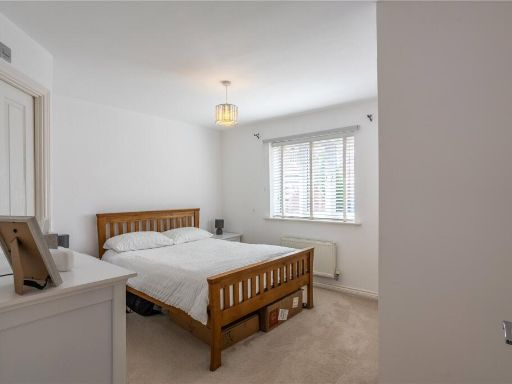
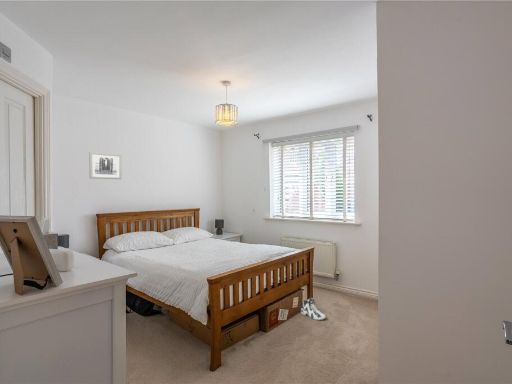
+ wall art [88,151,122,180]
+ sneaker [300,296,327,321]
